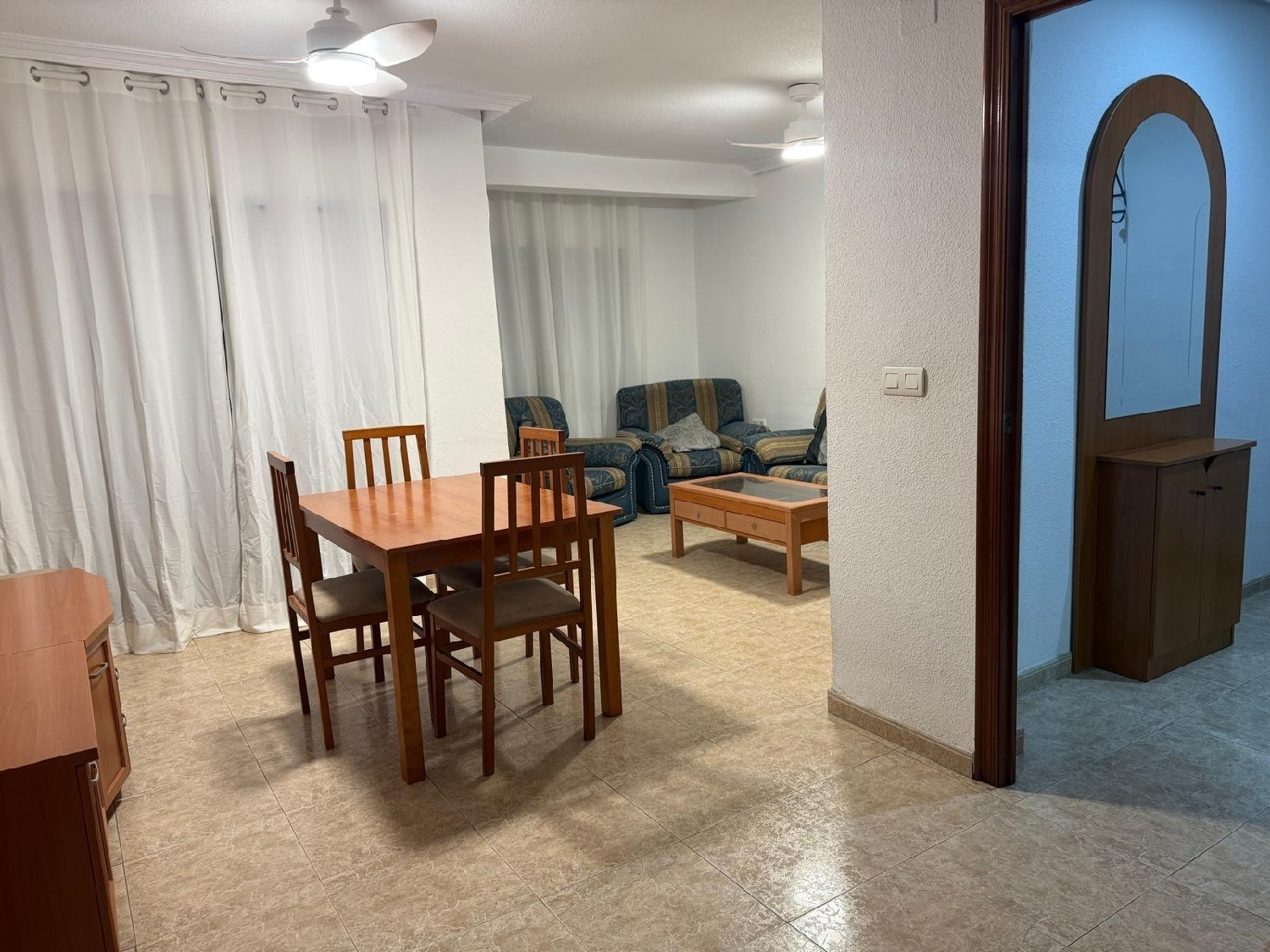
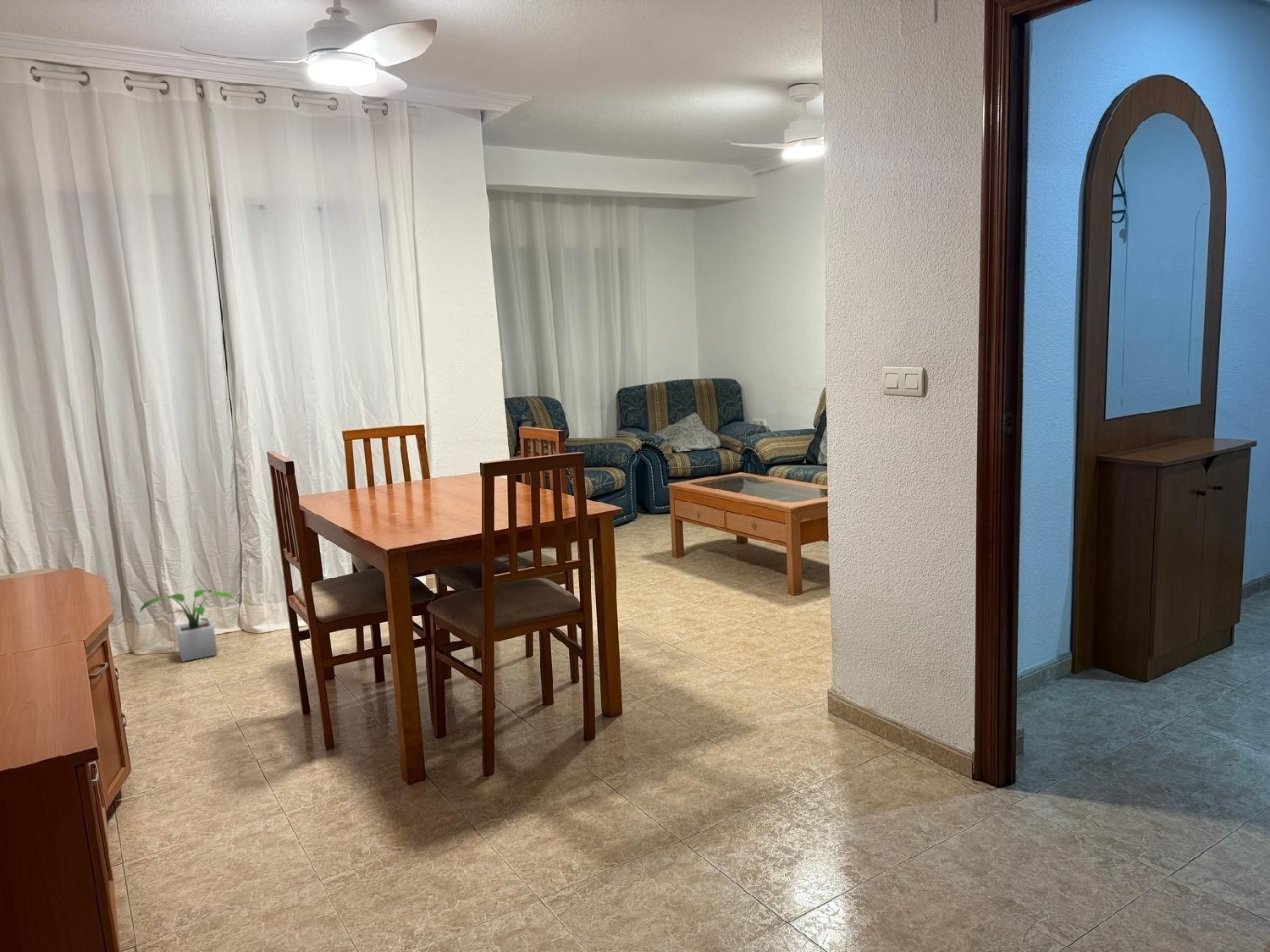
+ potted plant [140,589,235,663]
